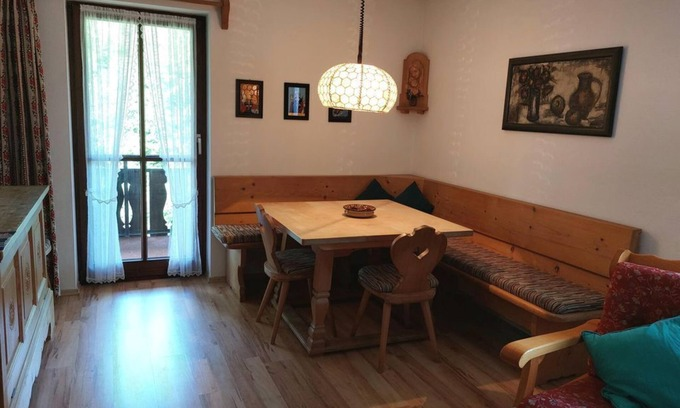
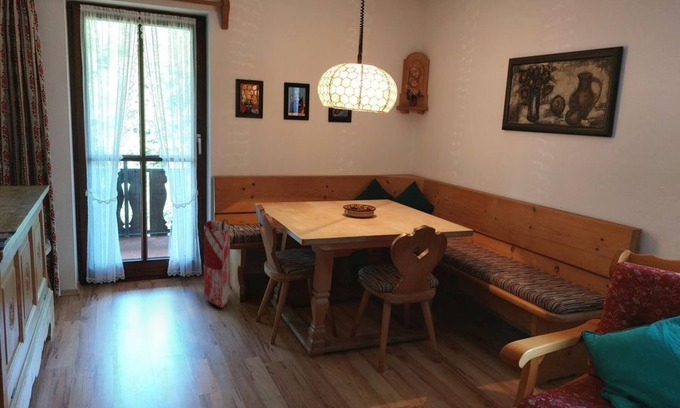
+ bag [198,218,236,309]
